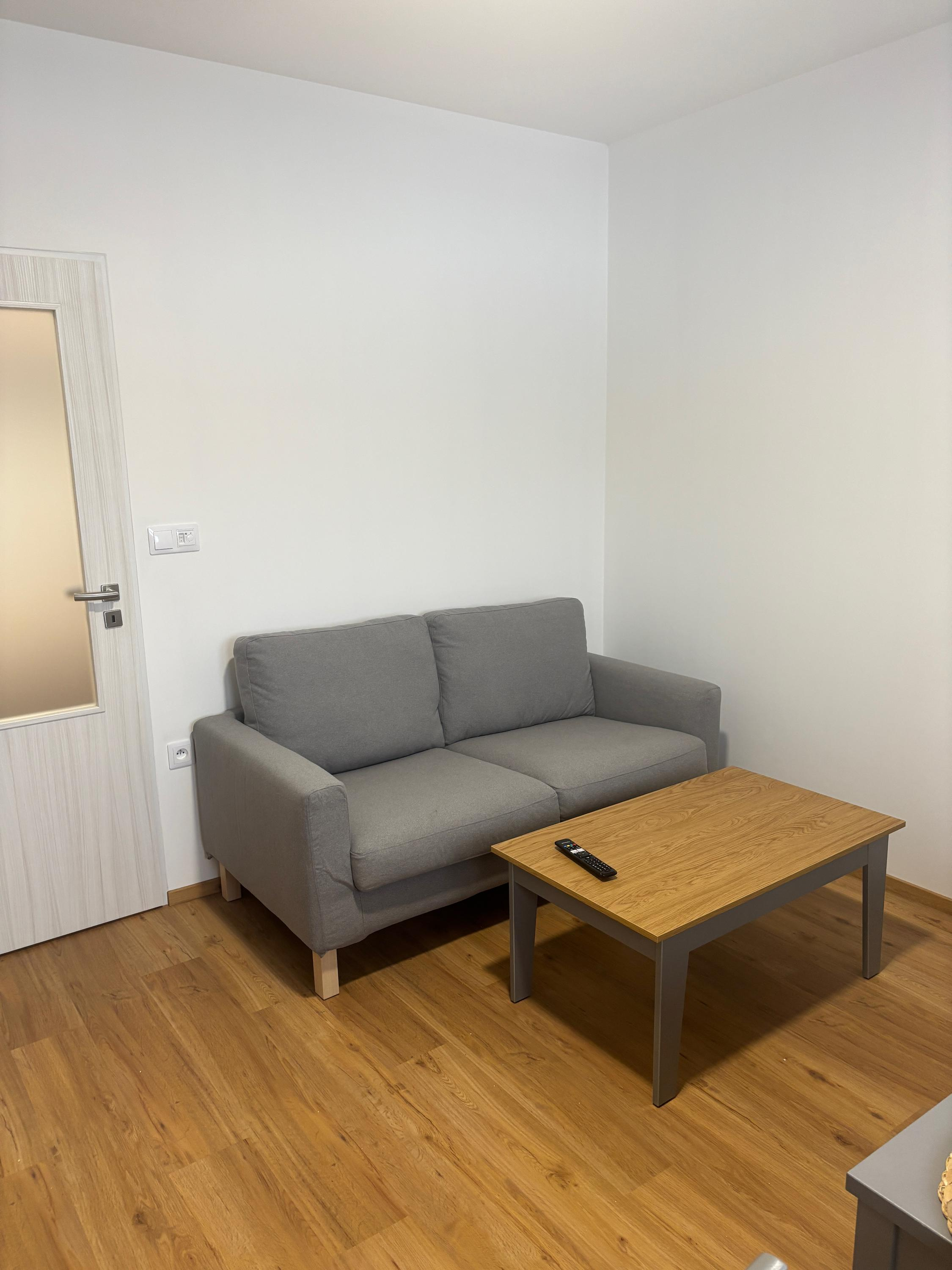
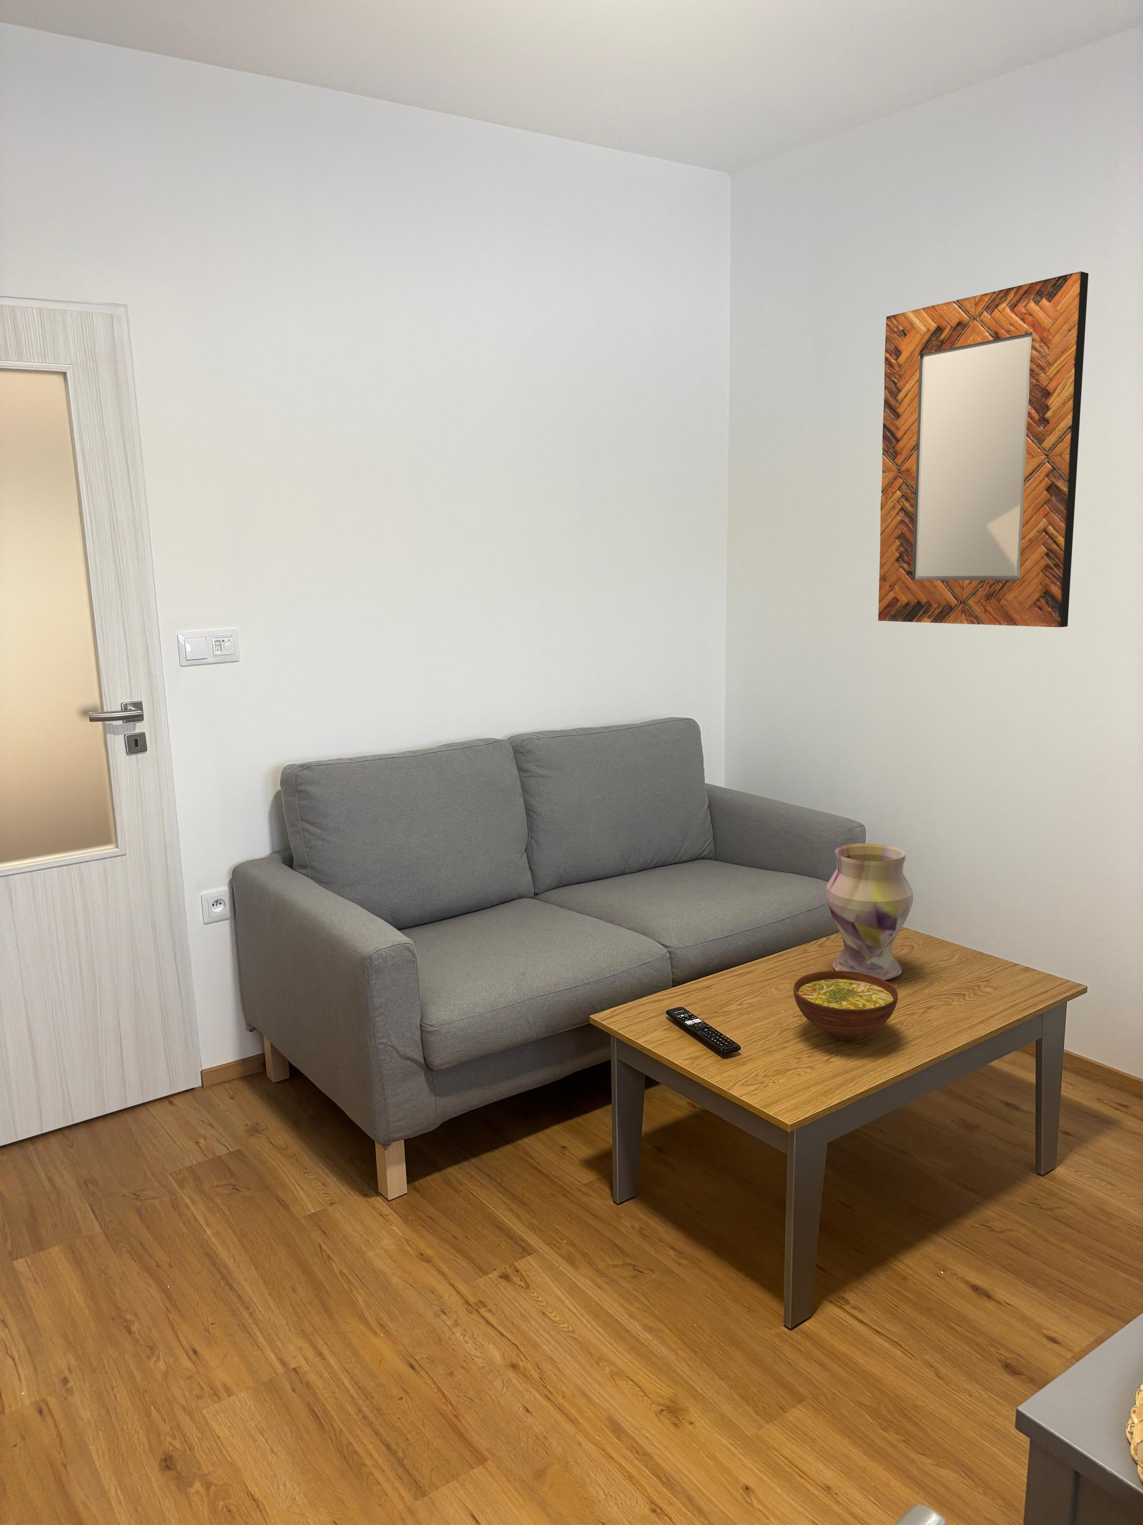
+ home mirror [878,271,1089,628]
+ vase [825,843,914,980]
+ bowl [792,970,898,1041]
